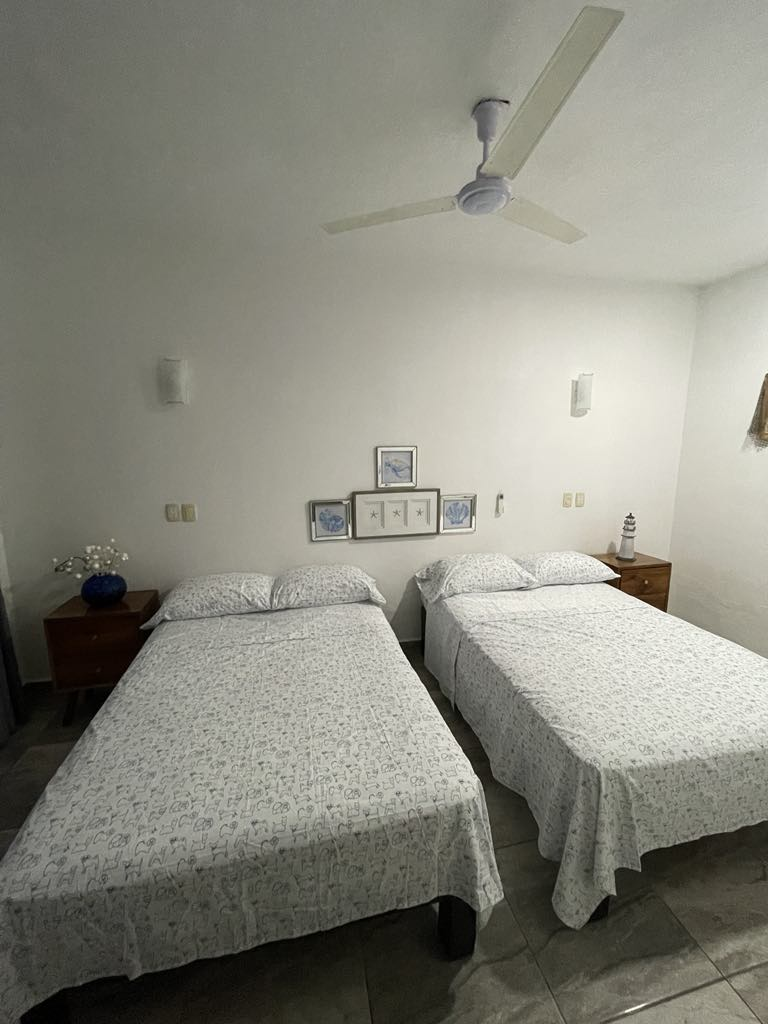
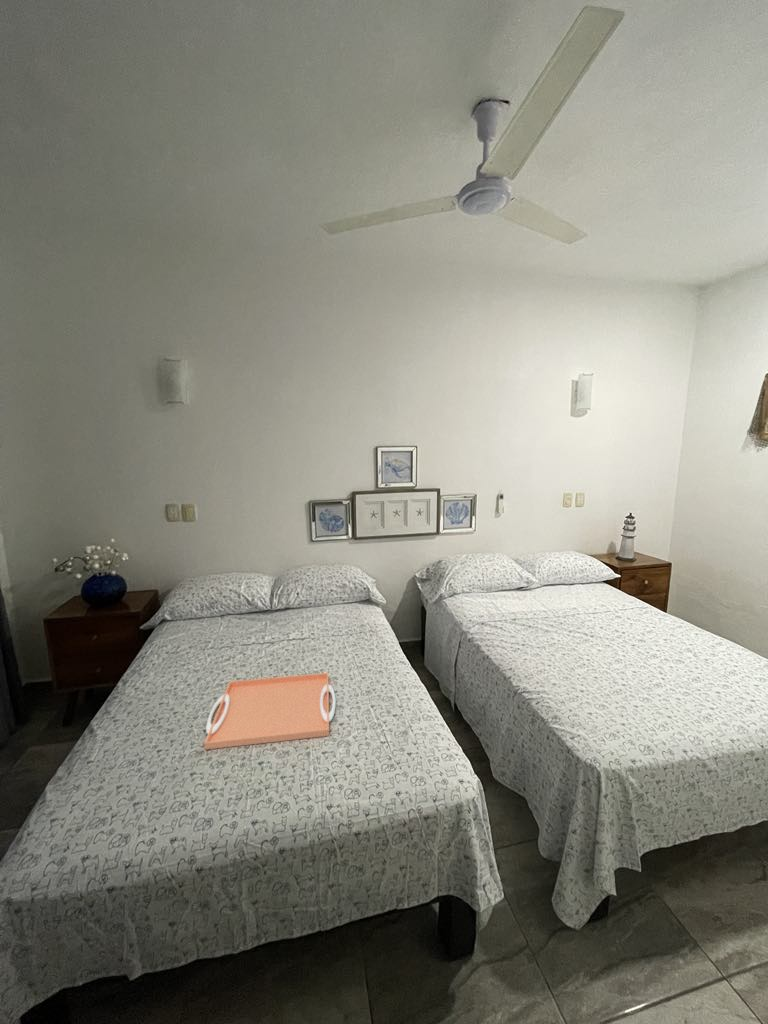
+ serving tray [203,672,337,751]
